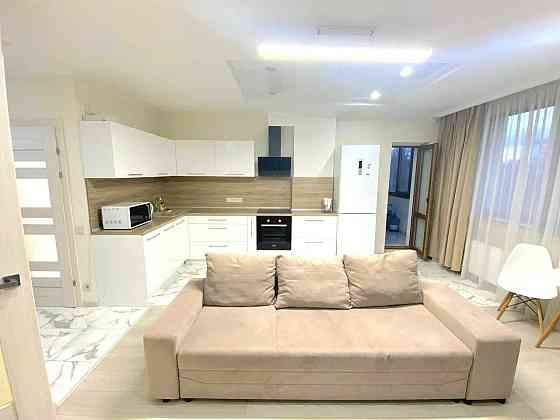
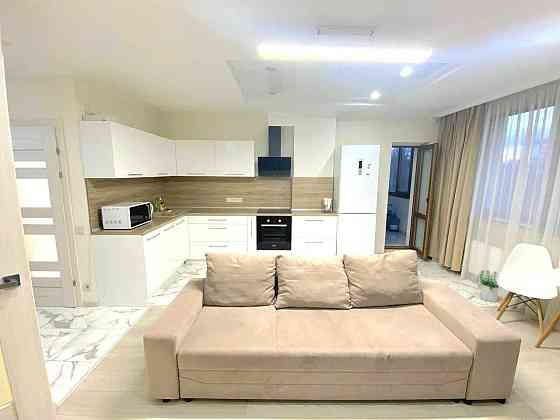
+ potted plant [476,269,503,303]
